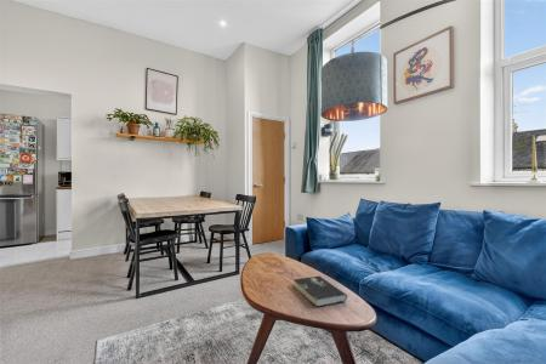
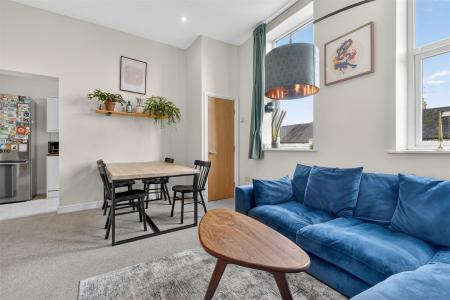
- book [292,275,348,307]
